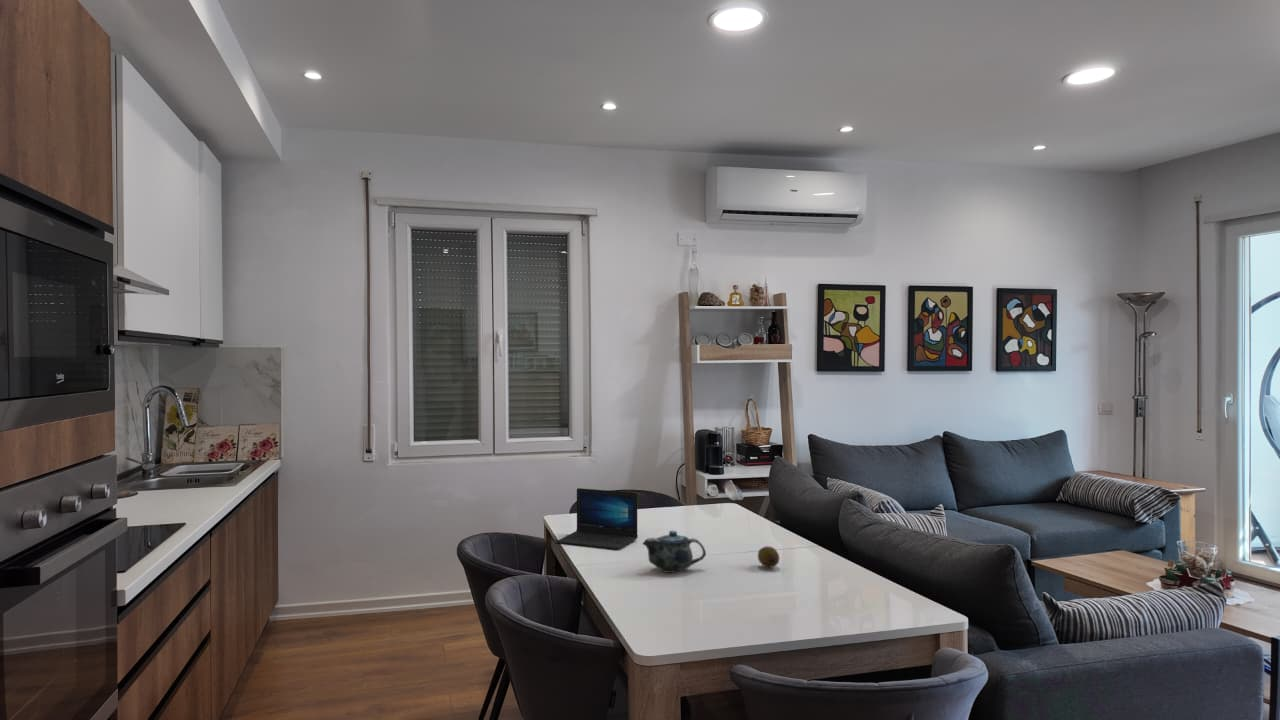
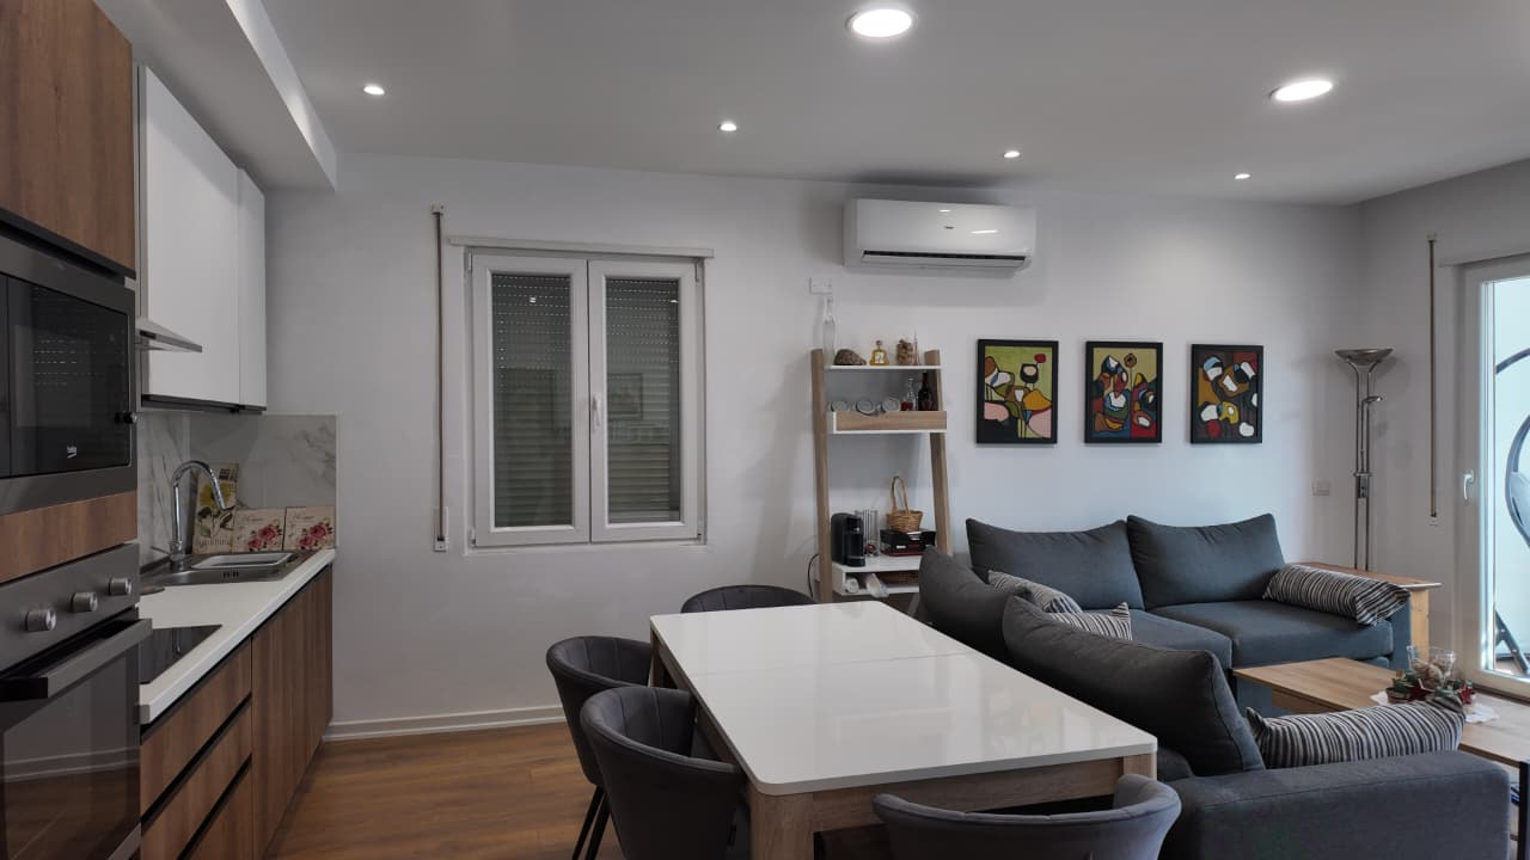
- laptop [556,487,639,550]
- fruit [757,545,781,568]
- chinaware [642,529,707,574]
